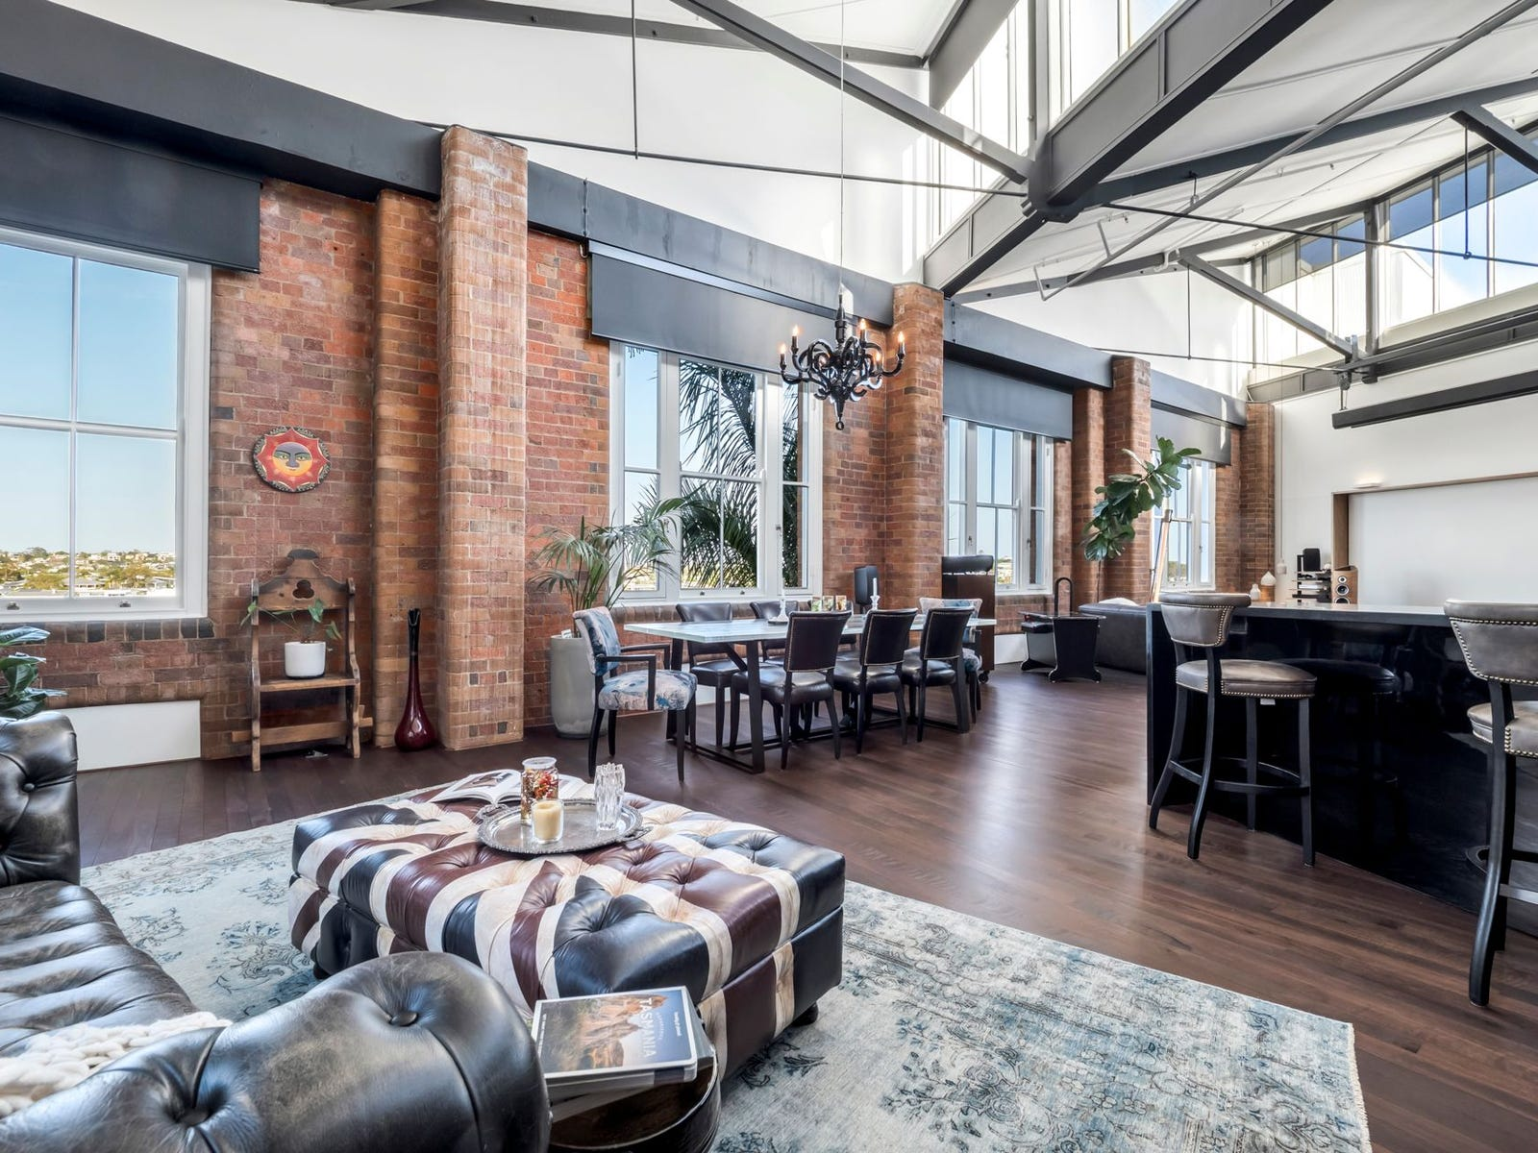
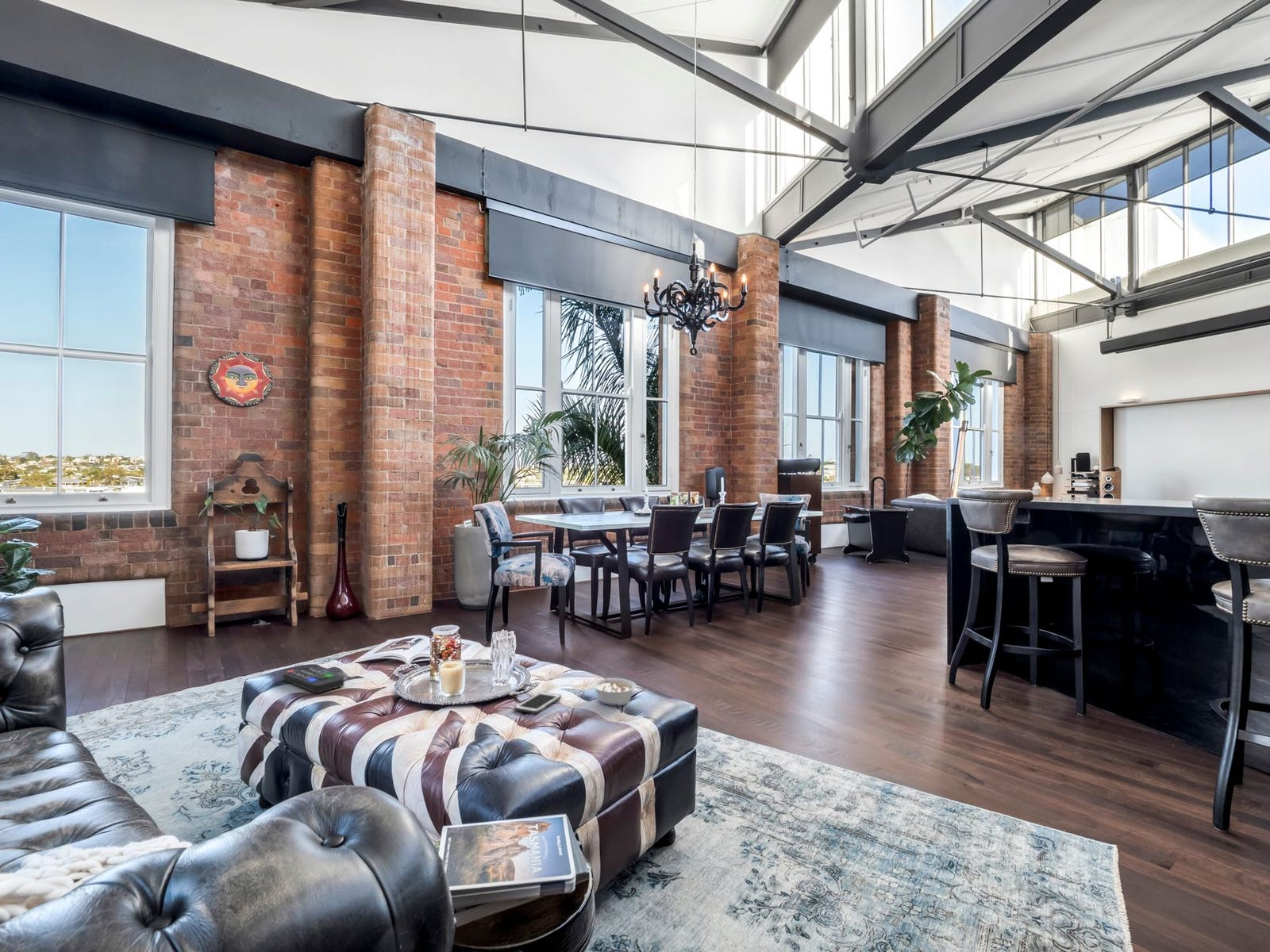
+ cell phone [514,691,562,715]
+ legume [591,671,637,707]
+ remote control [283,666,345,693]
